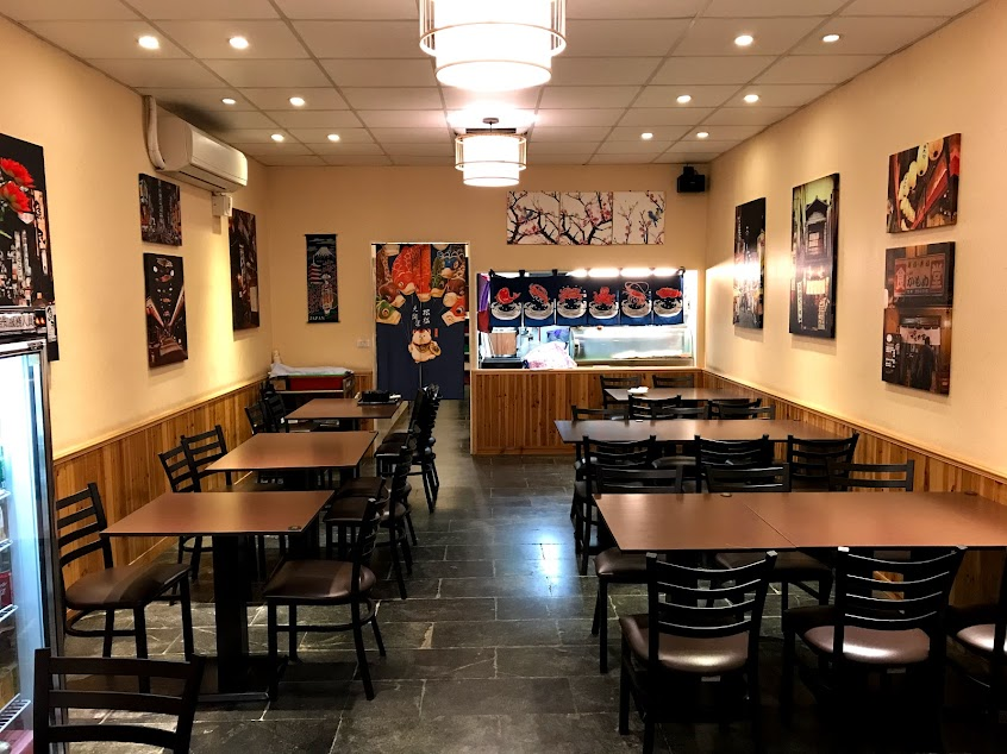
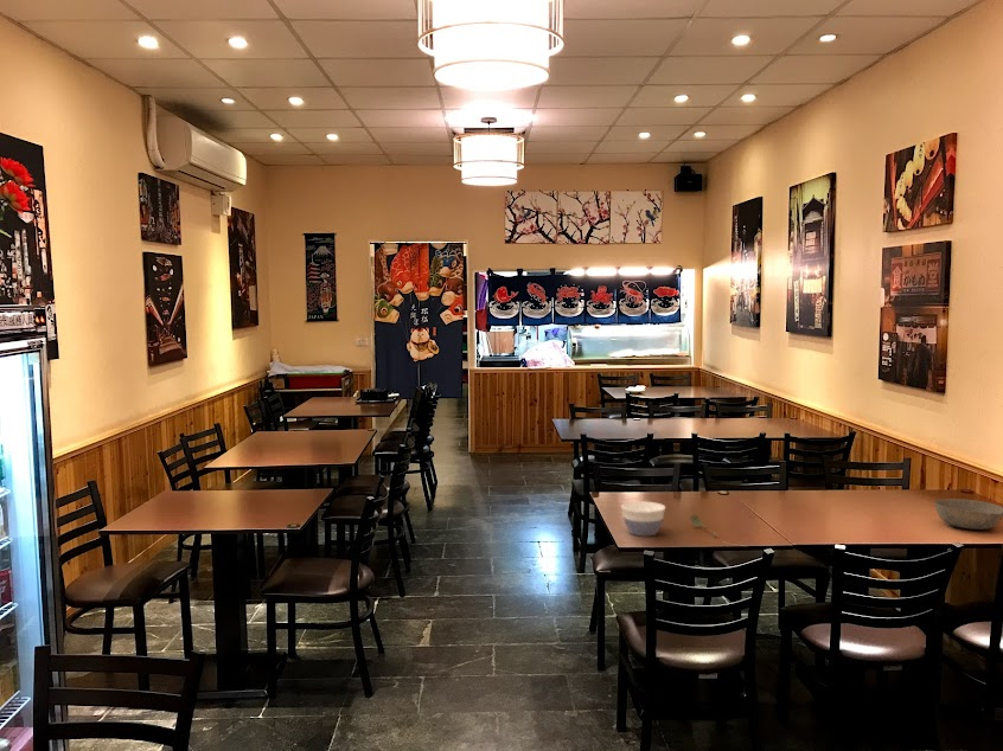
+ soupspoon [689,513,718,538]
+ bowl [933,498,1003,531]
+ bowl [620,500,666,537]
